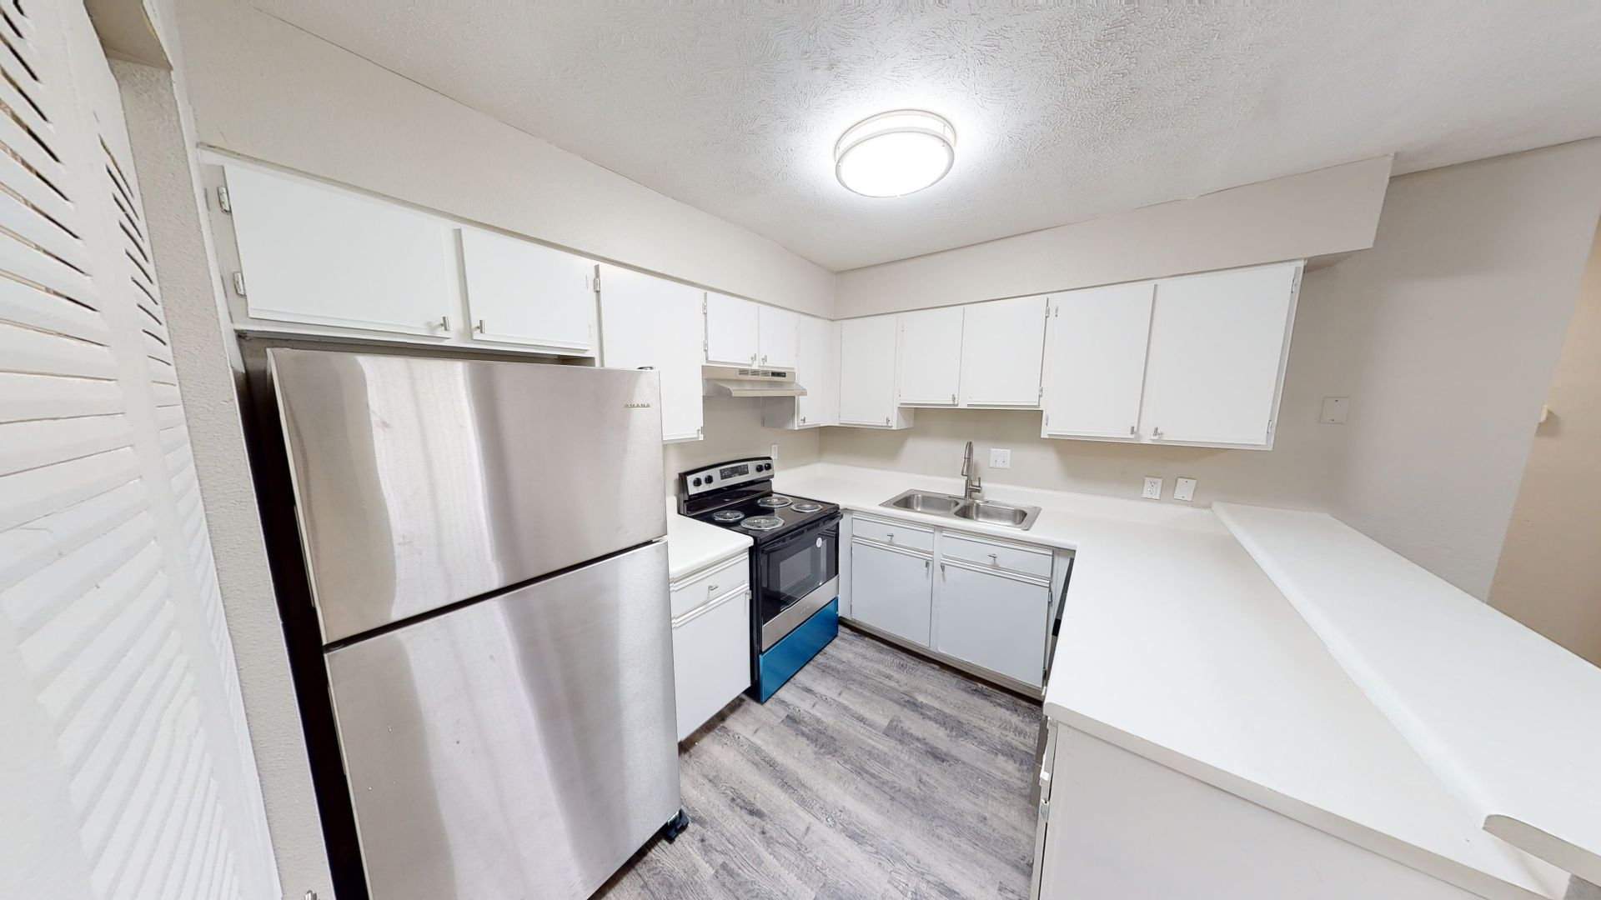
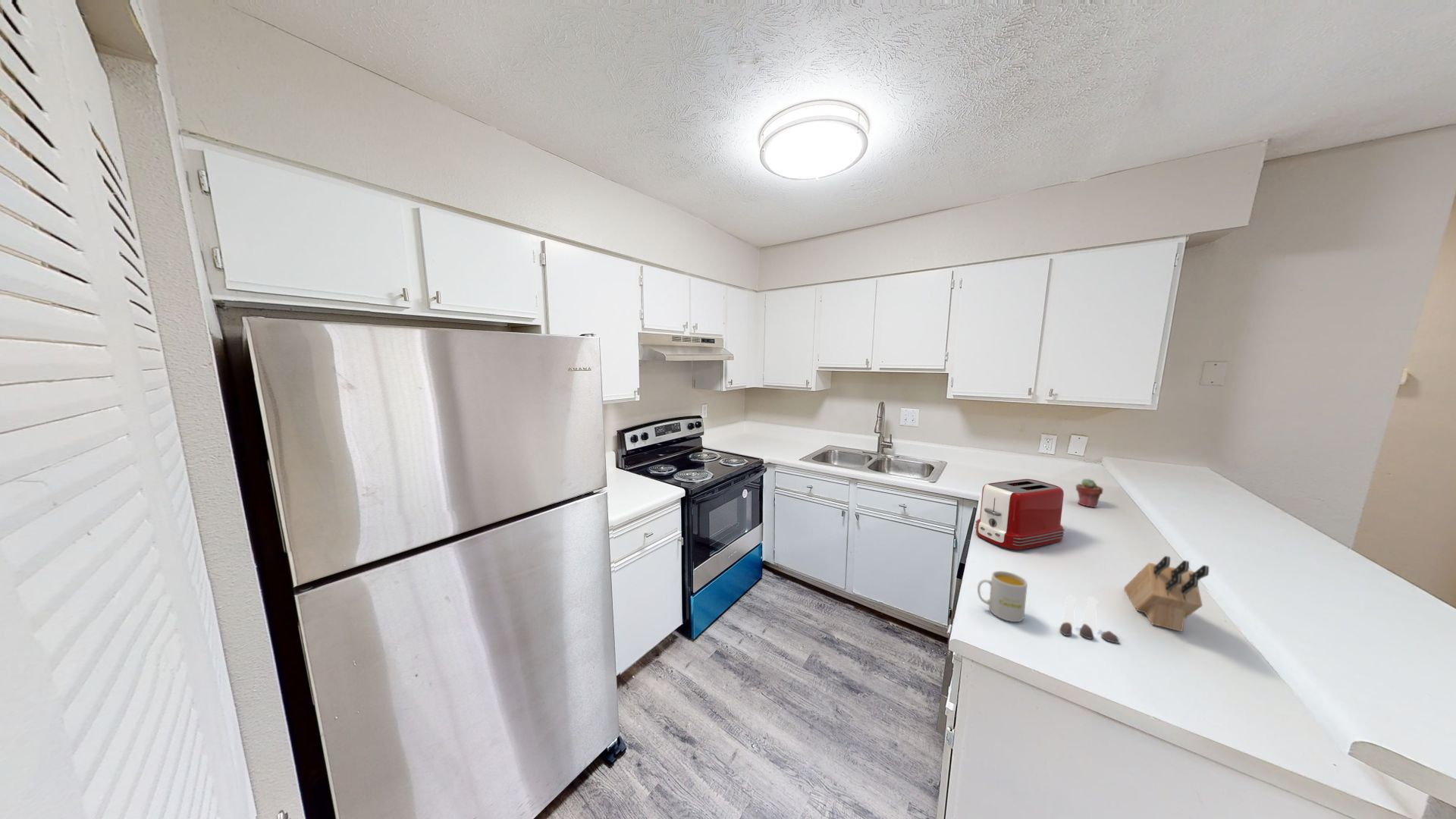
+ potted succulent [1075,478,1103,508]
+ mug [977,570,1028,623]
+ knife block [1123,555,1210,632]
+ salt and pepper shaker set [1059,595,1120,644]
+ toaster [974,479,1065,551]
